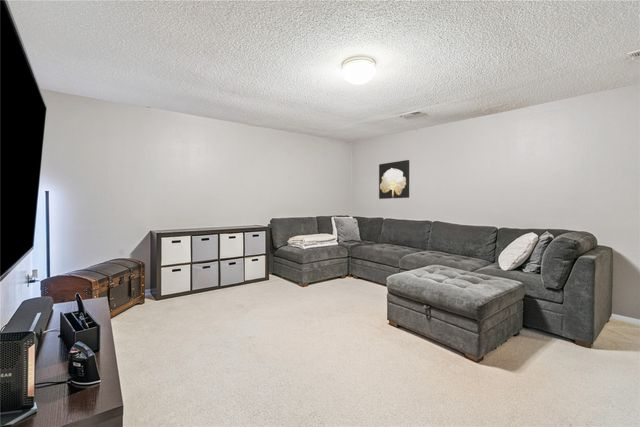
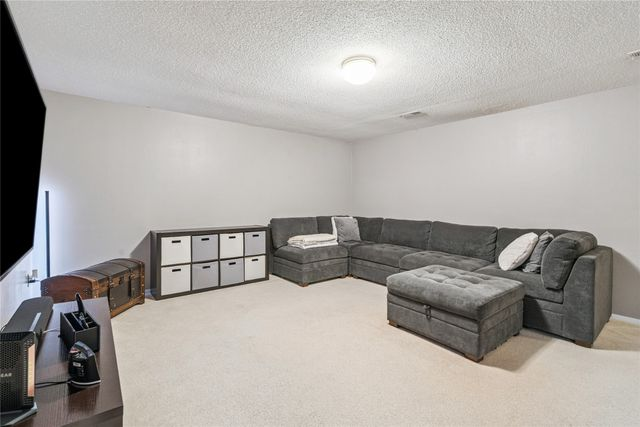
- wall art [378,159,410,200]
